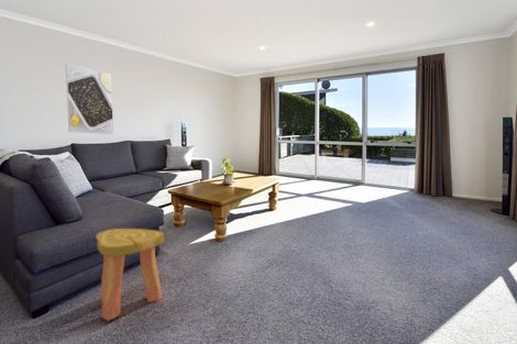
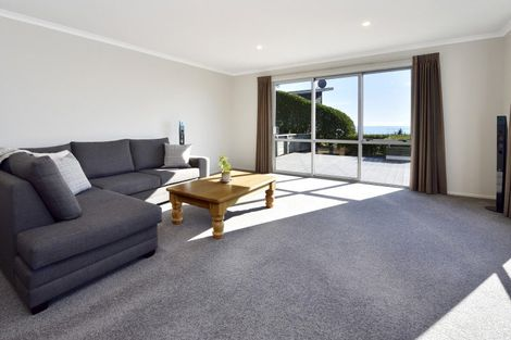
- stool [95,228,166,322]
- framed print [65,62,114,135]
